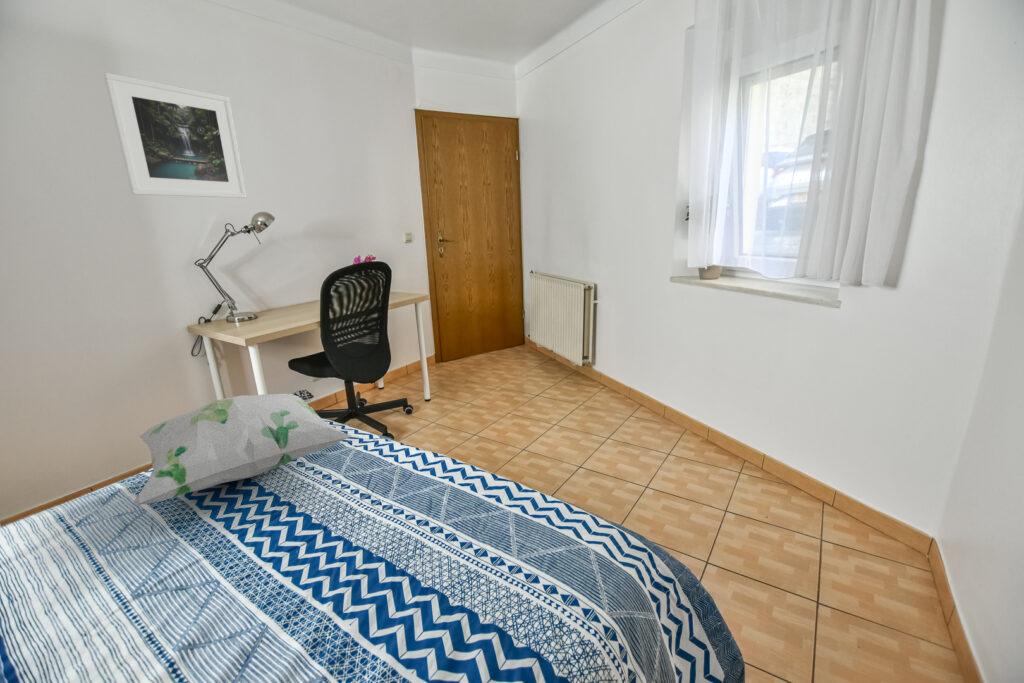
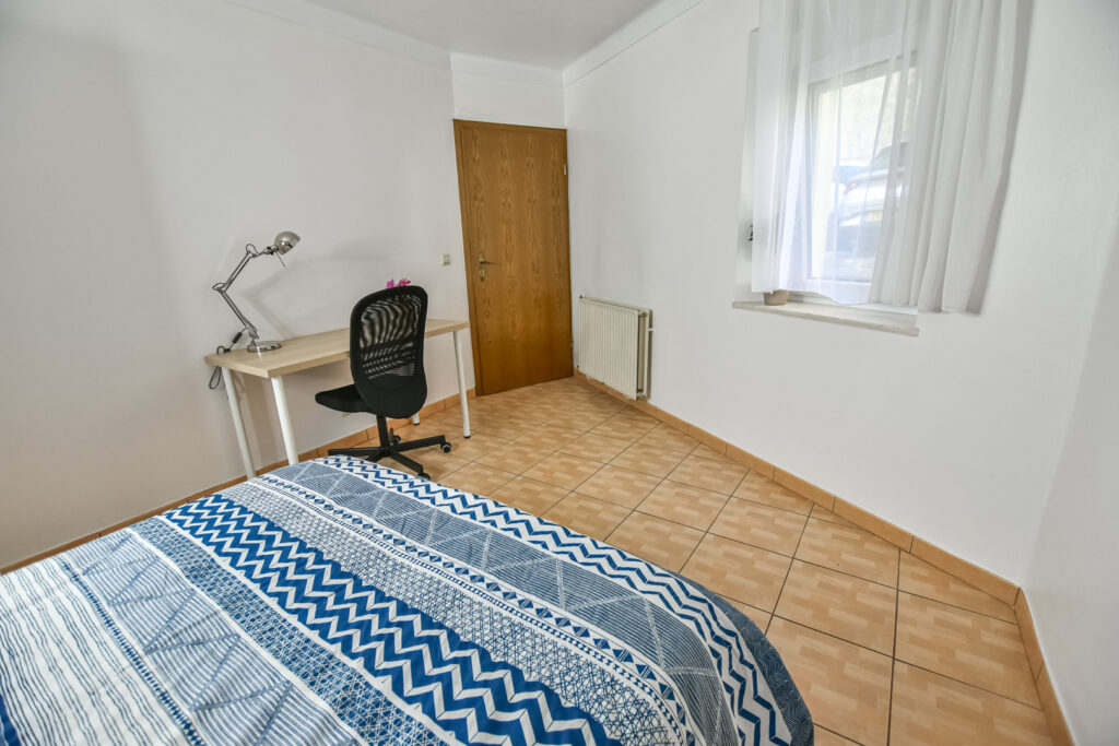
- decorative pillow [133,389,353,506]
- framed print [103,72,248,199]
